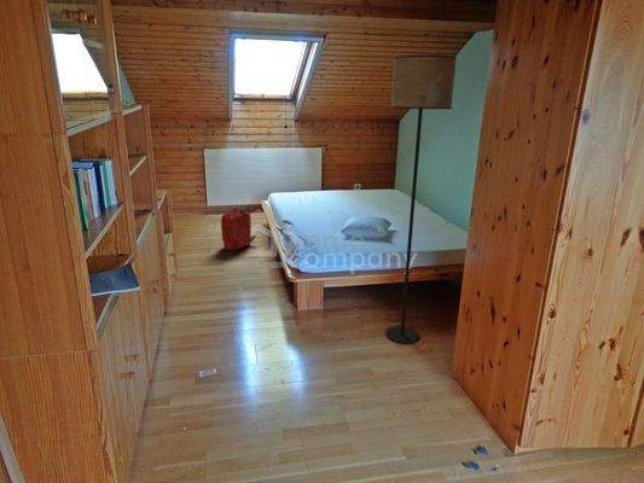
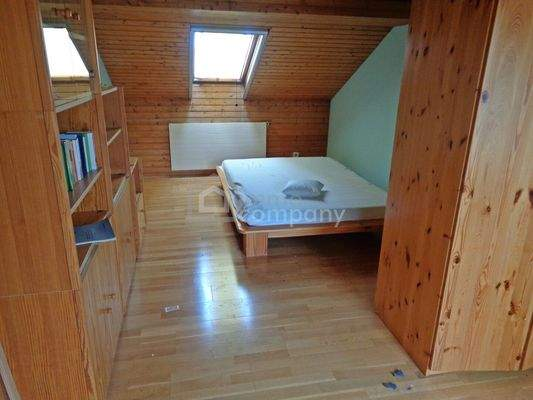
- floor lamp [384,54,458,344]
- backpack [220,208,257,252]
